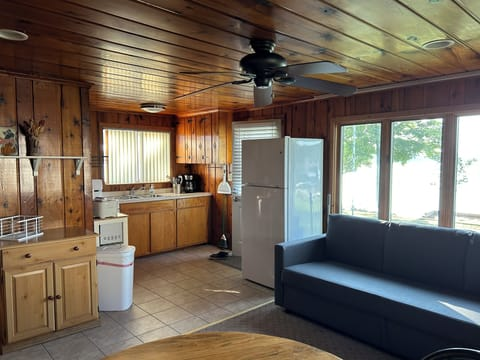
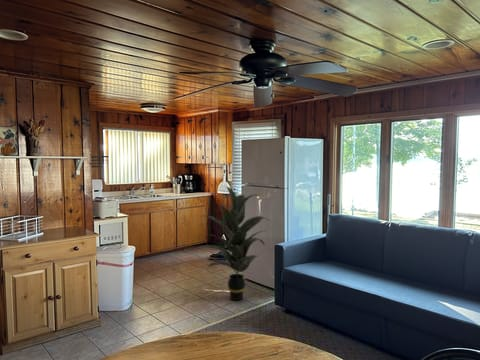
+ indoor plant [199,186,271,302]
